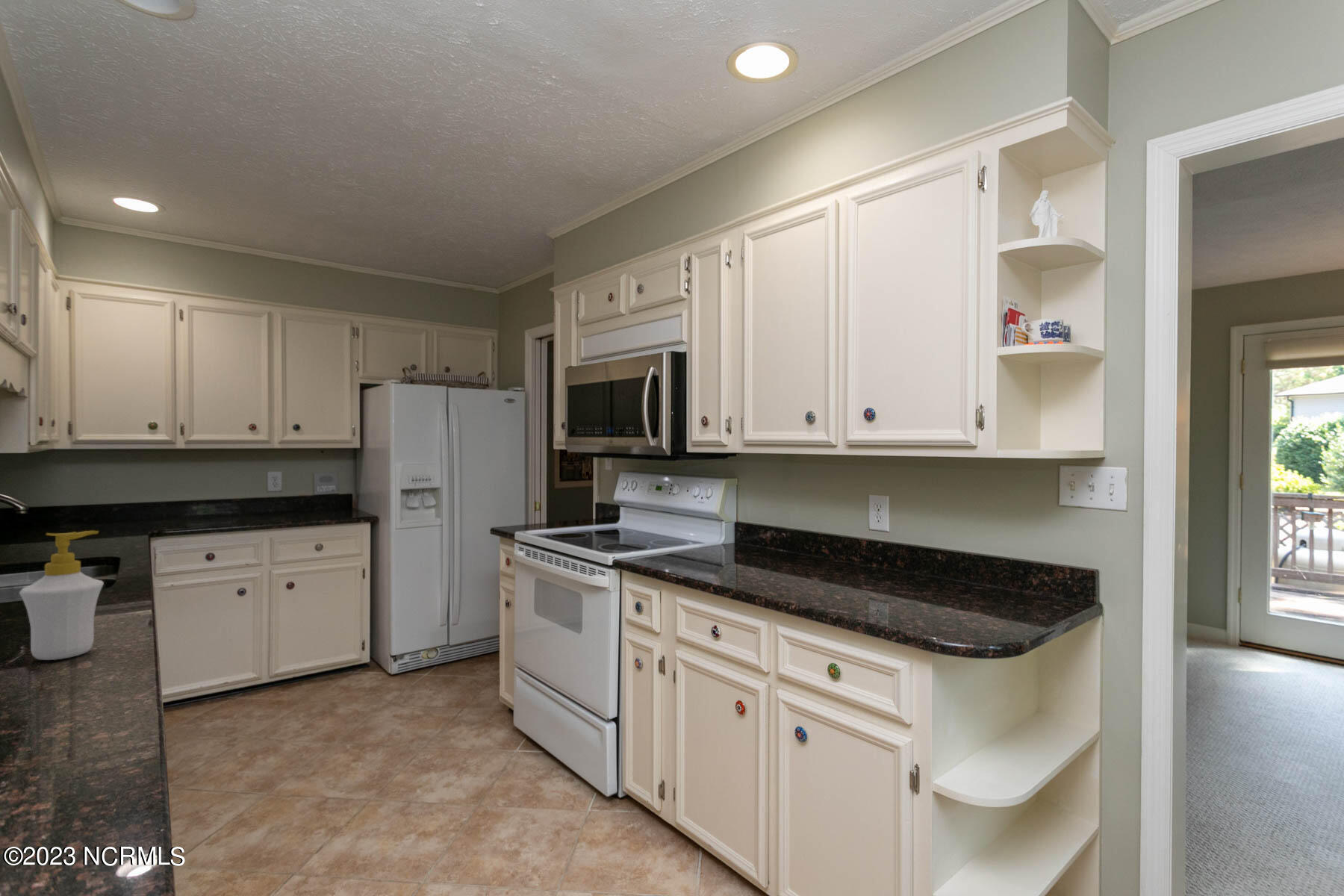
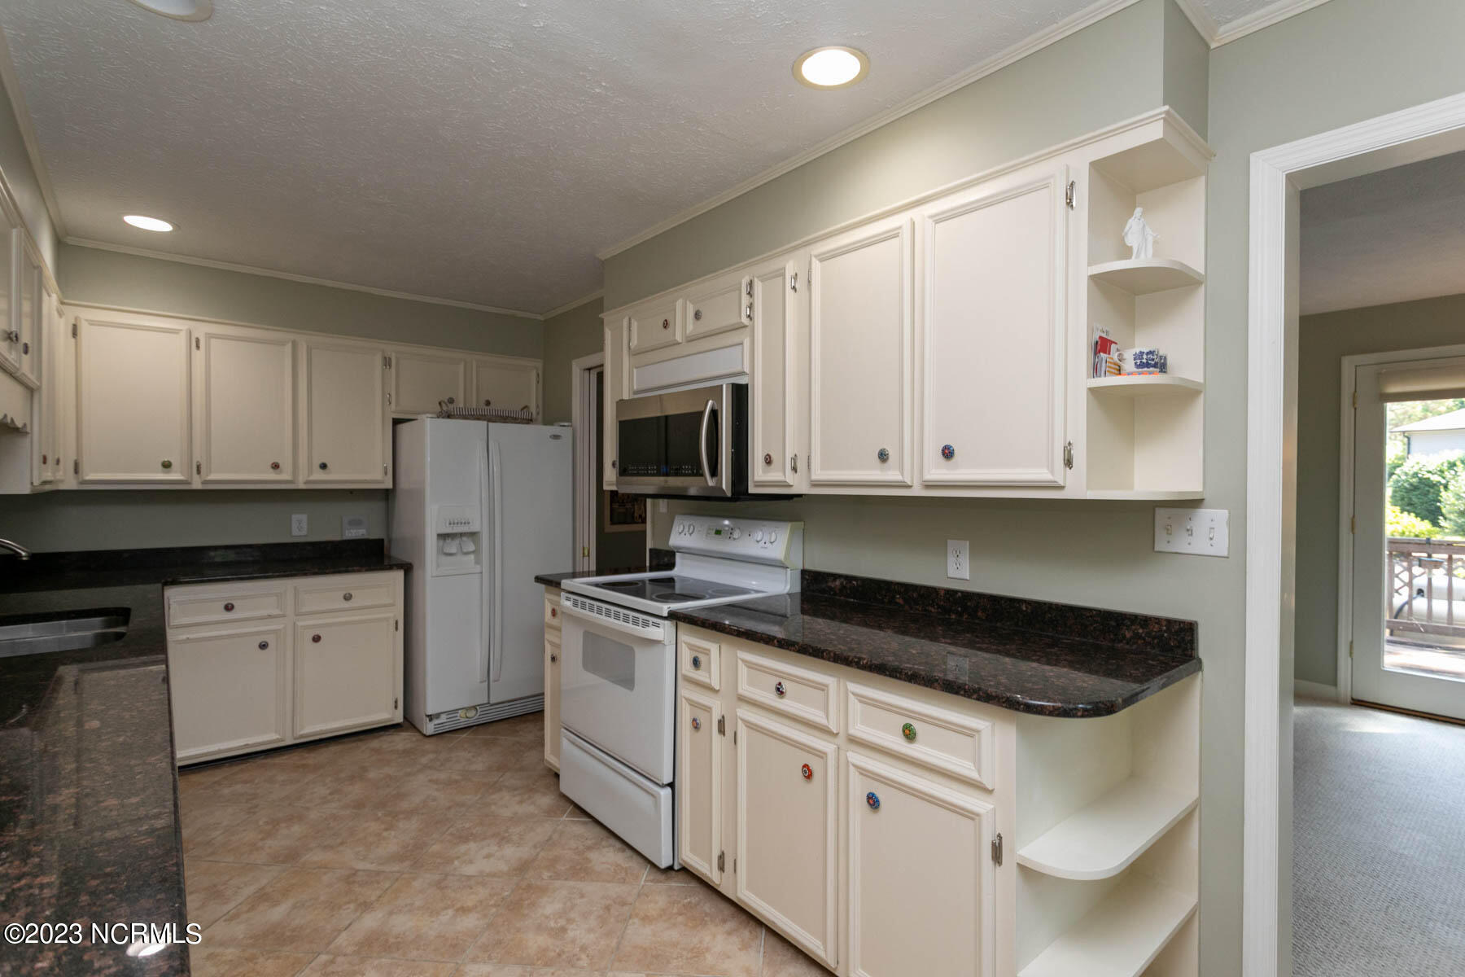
- soap bottle [19,530,105,661]
